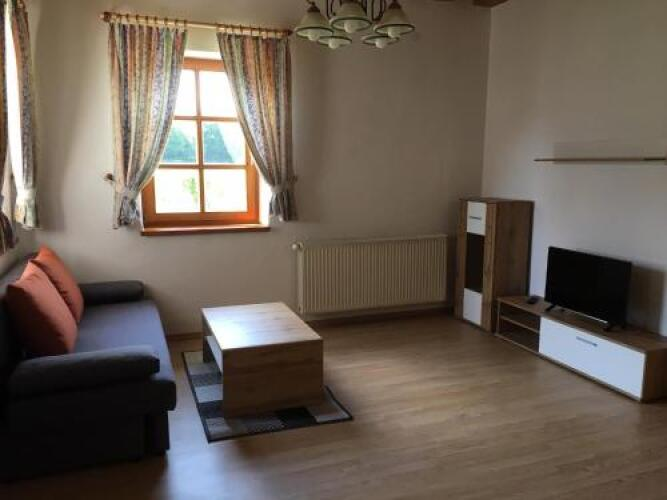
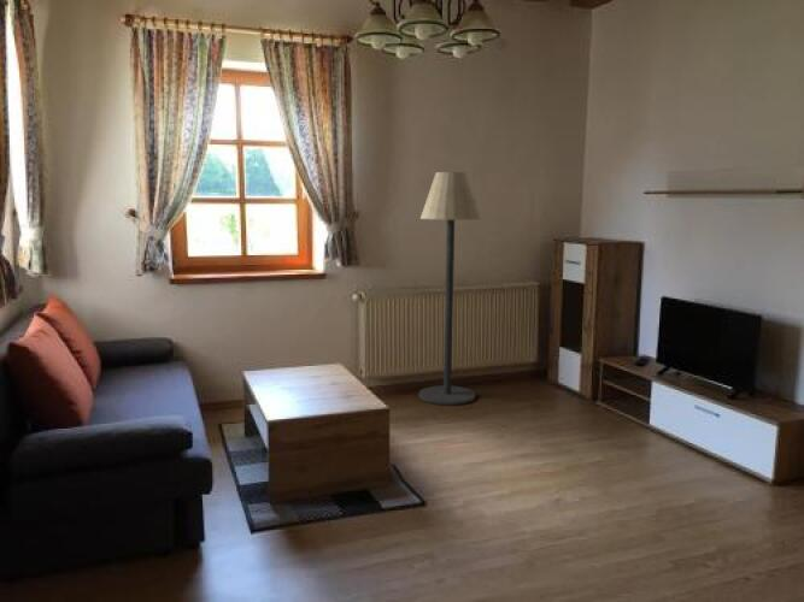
+ floor lamp [418,171,482,407]
